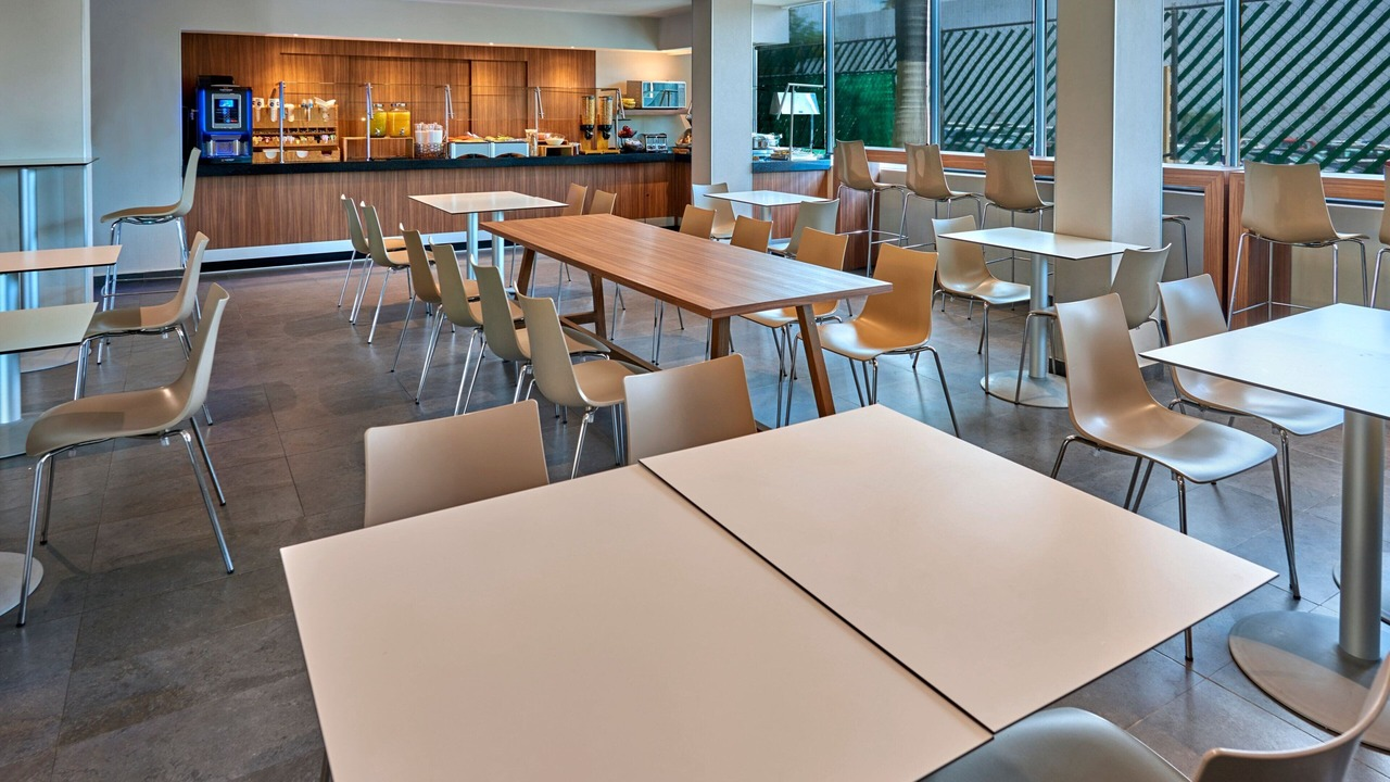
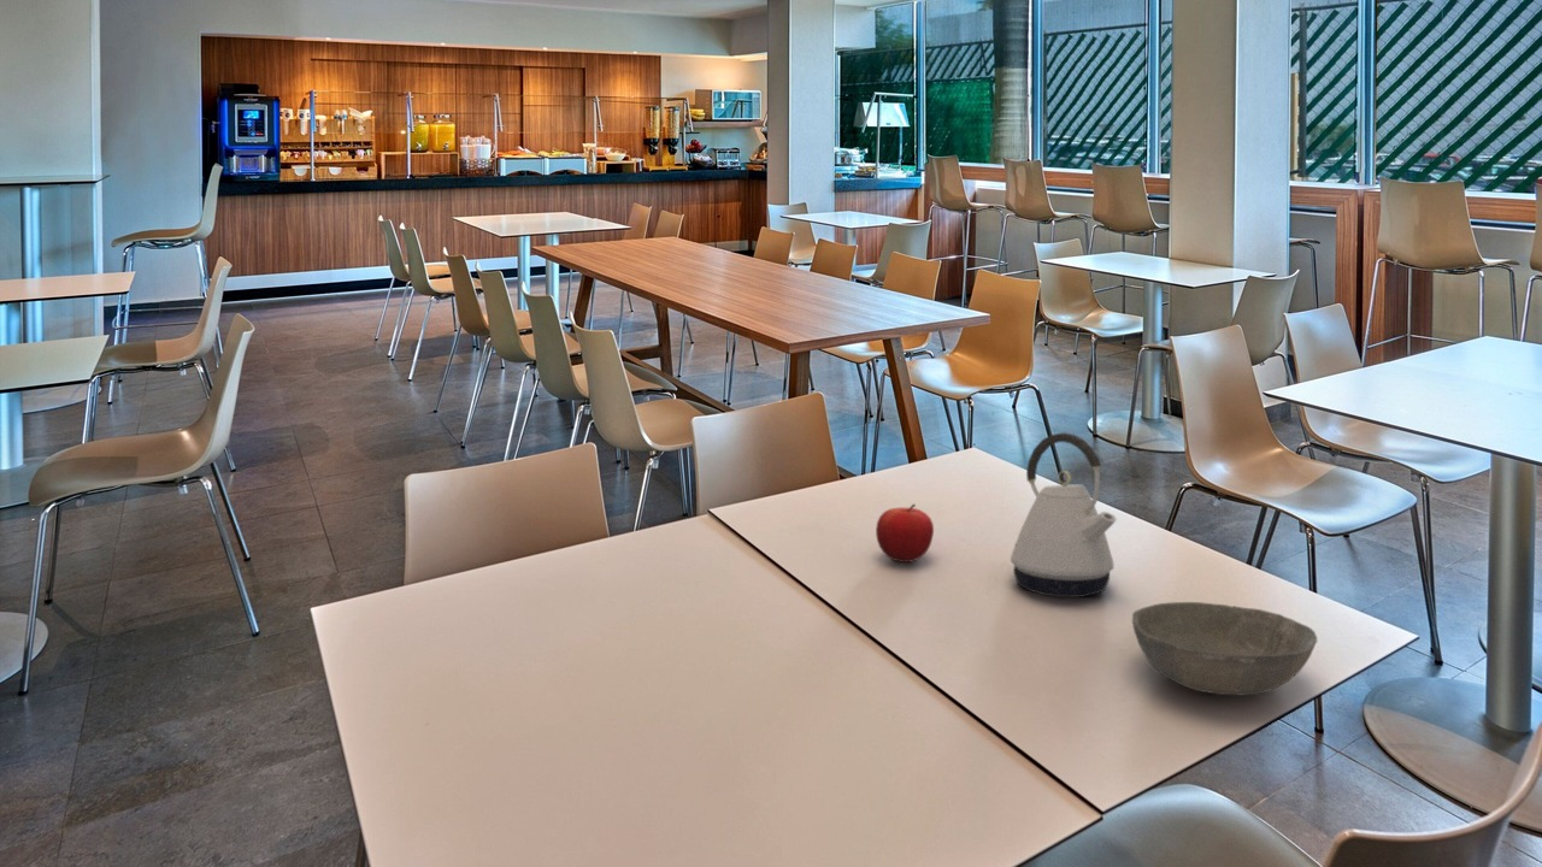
+ fruit [875,502,935,564]
+ kettle [1010,431,1118,598]
+ bowl [1131,601,1318,696]
